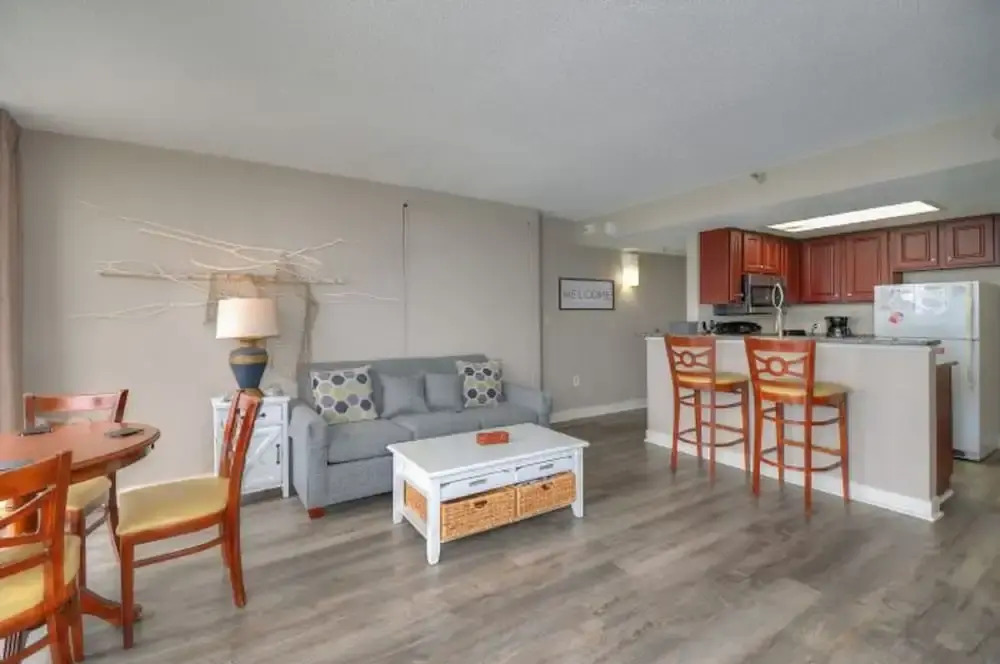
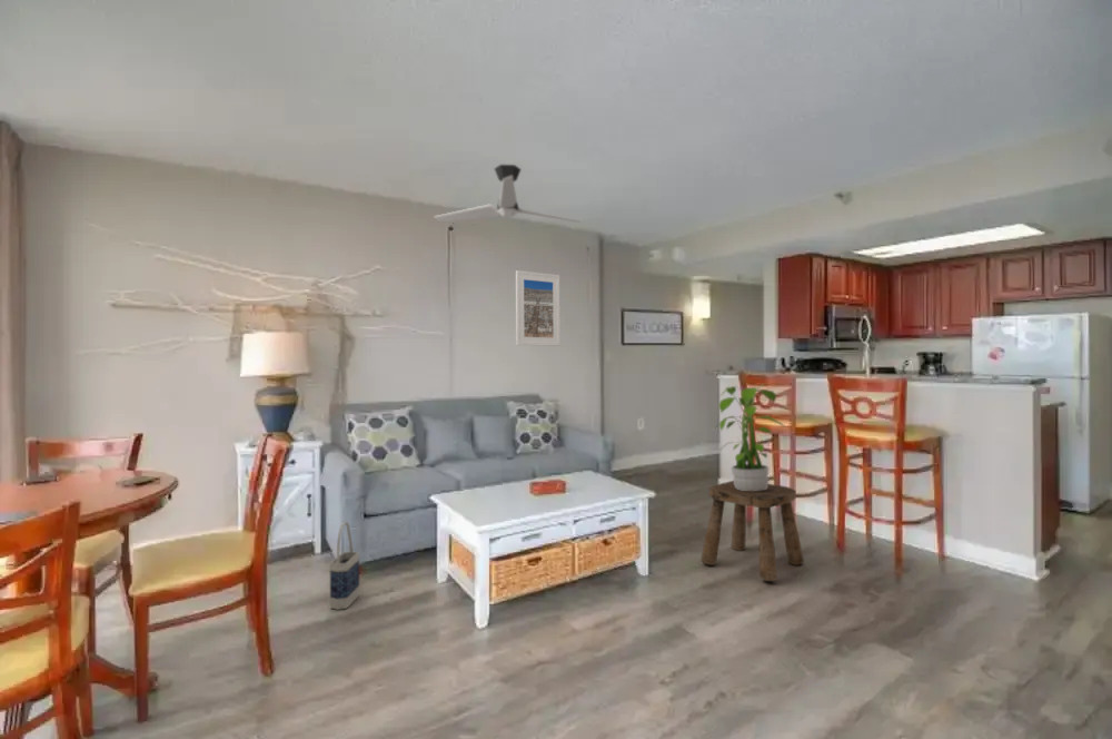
+ bag [329,521,360,611]
+ ceiling fan [433,164,582,224]
+ potted plant [712,383,786,491]
+ stool [701,480,805,582]
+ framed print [515,269,562,347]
